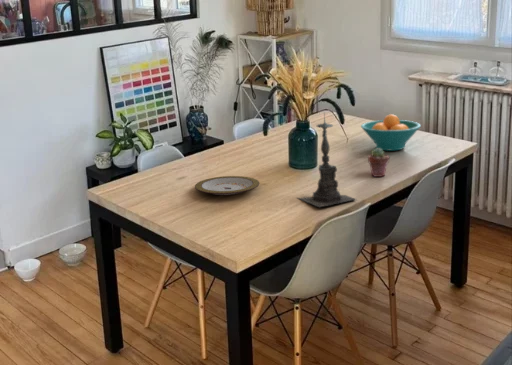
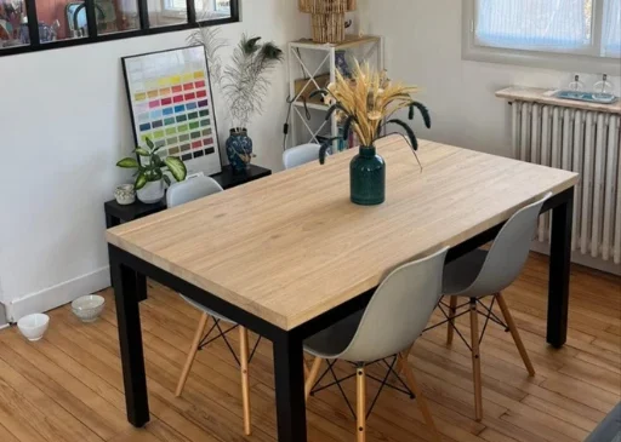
- candle holder [297,111,357,209]
- fruit bowl [360,113,422,152]
- plate [194,175,260,196]
- potted succulent [367,147,390,178]
